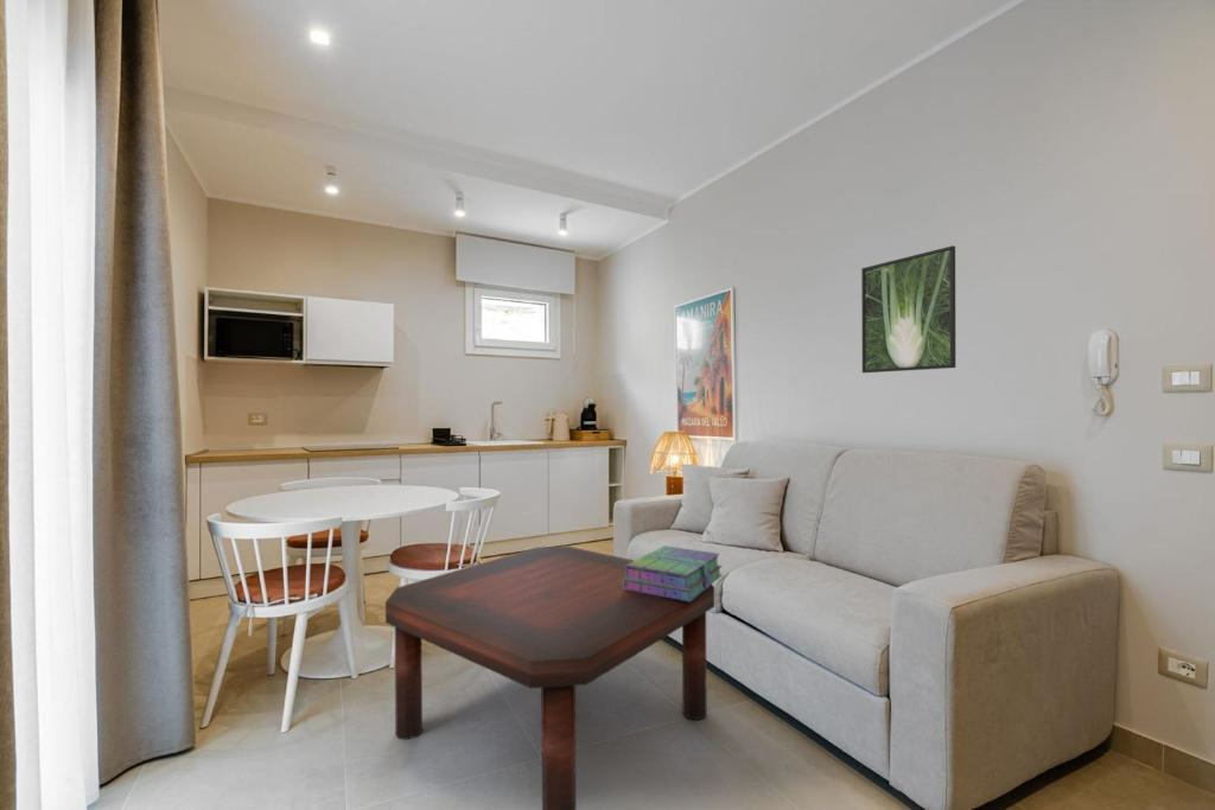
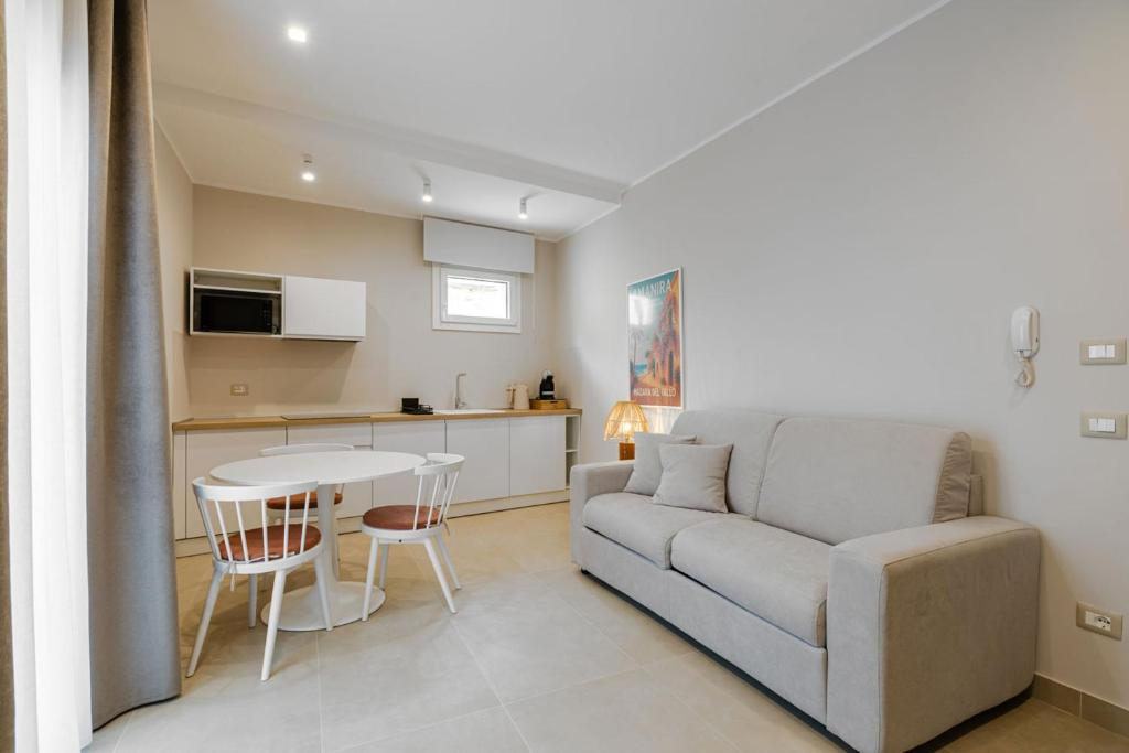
- coffee table [384,546,715,810]
- stack of books [623,544,724,601]
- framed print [860,244,956,374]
